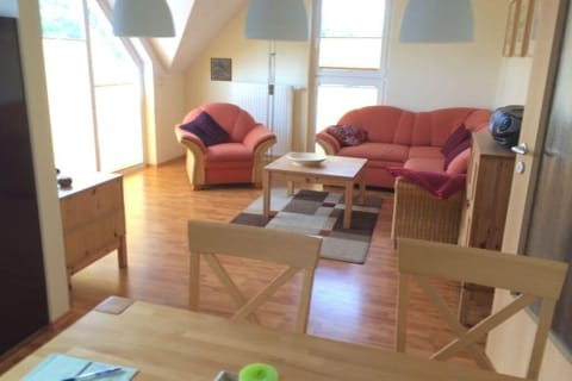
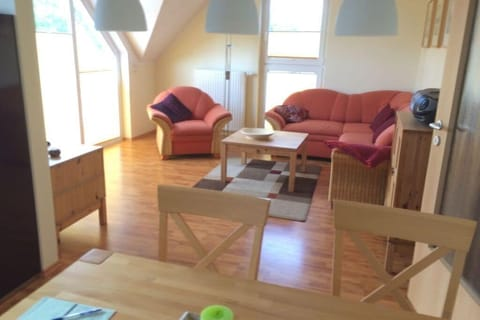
- wall art [210,57,234,82]
